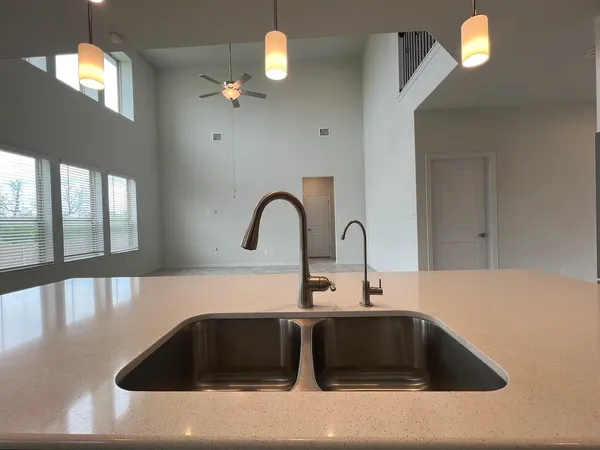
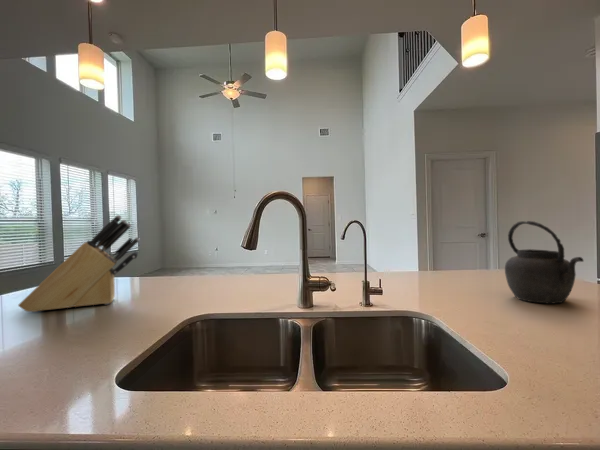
+ knife block [17,214,141,313]
+ kettle [504,220,585,305]
